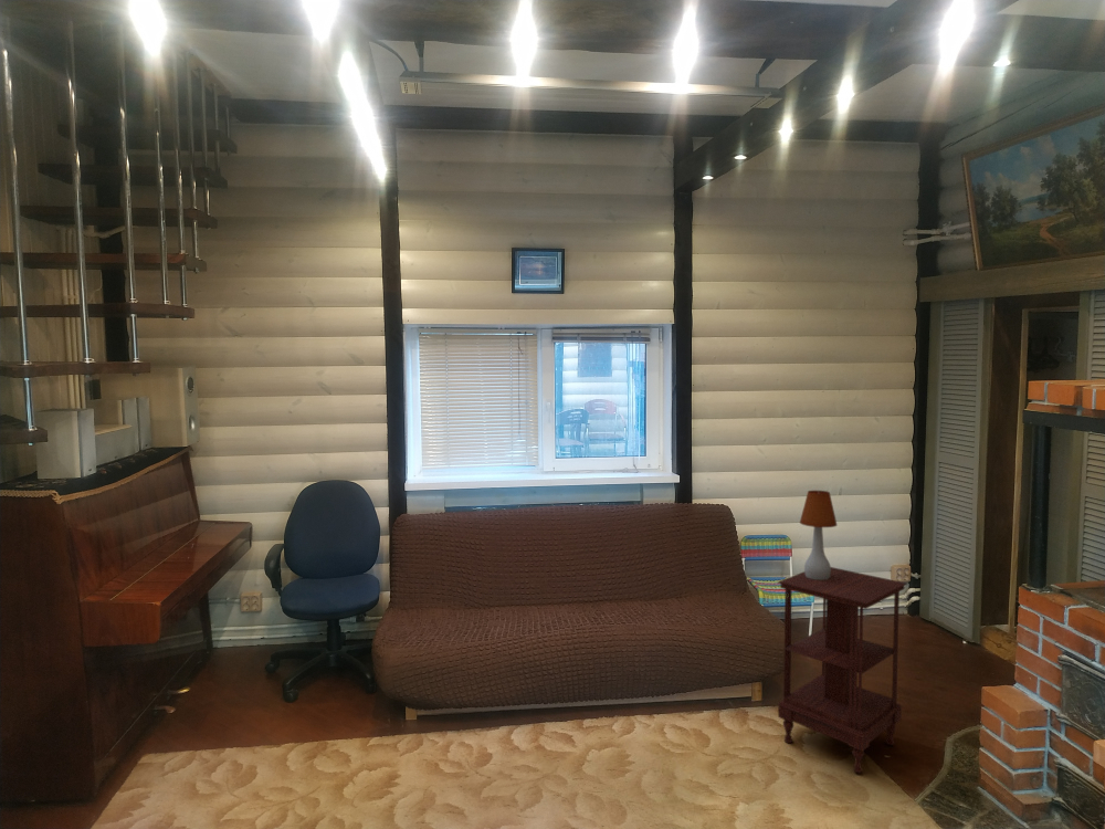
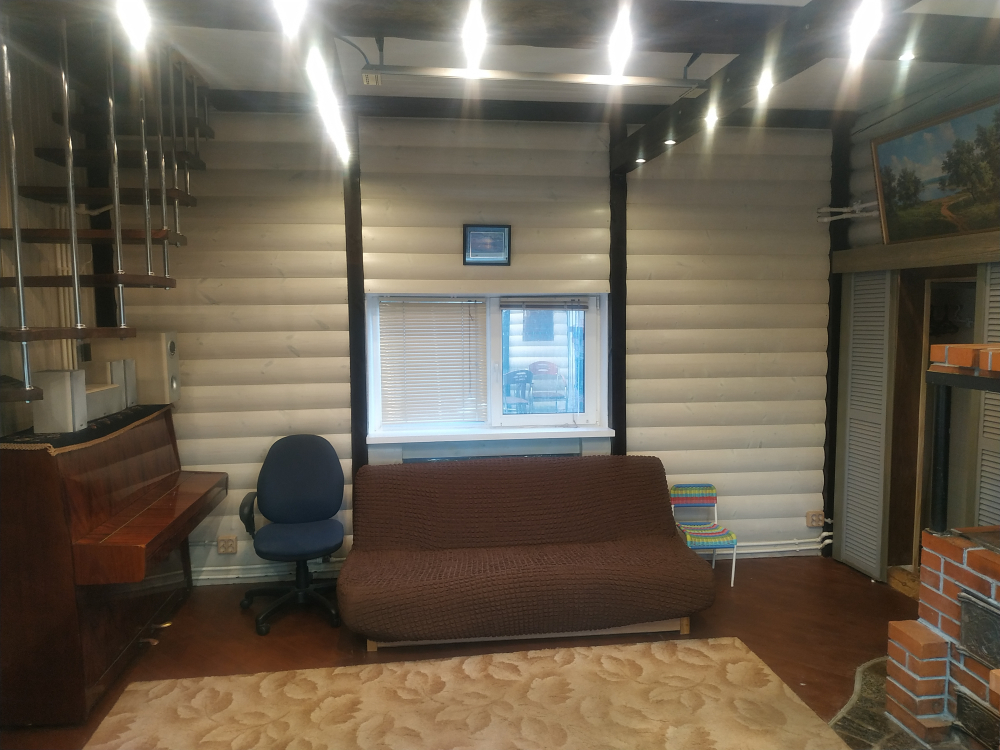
- side table [777,566,908,774]
- table lamp [799,490,838,580]
